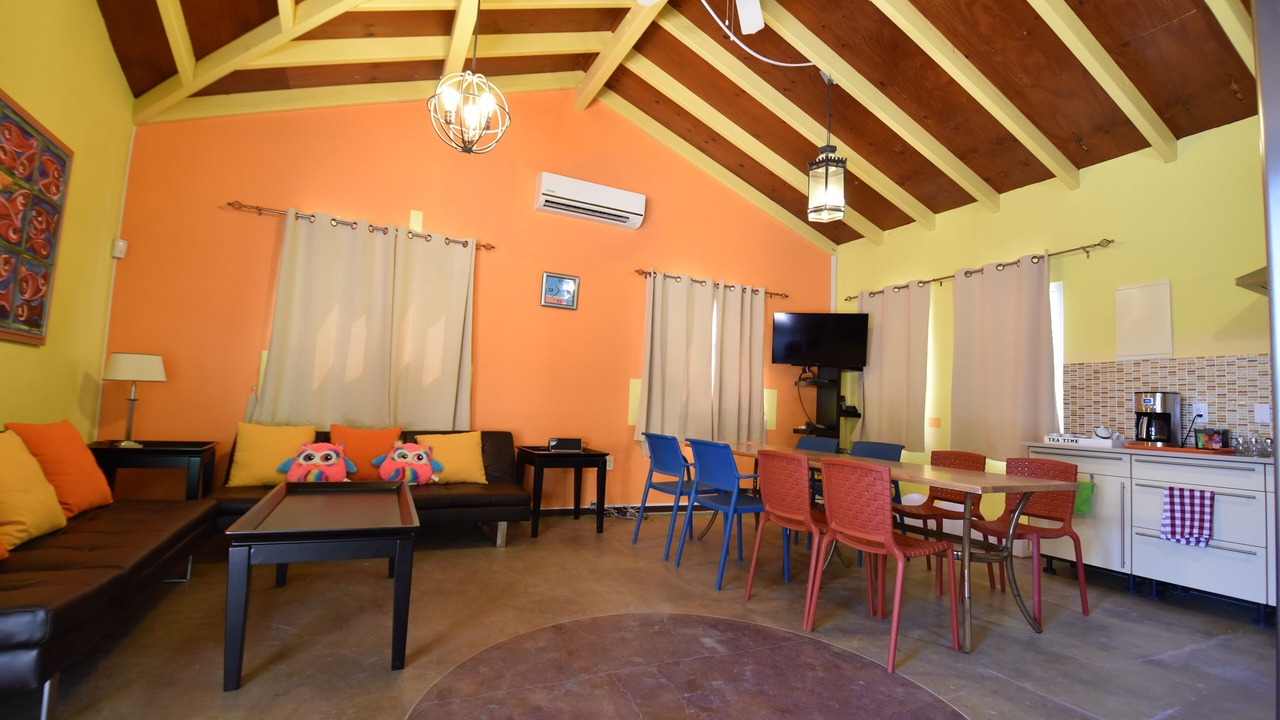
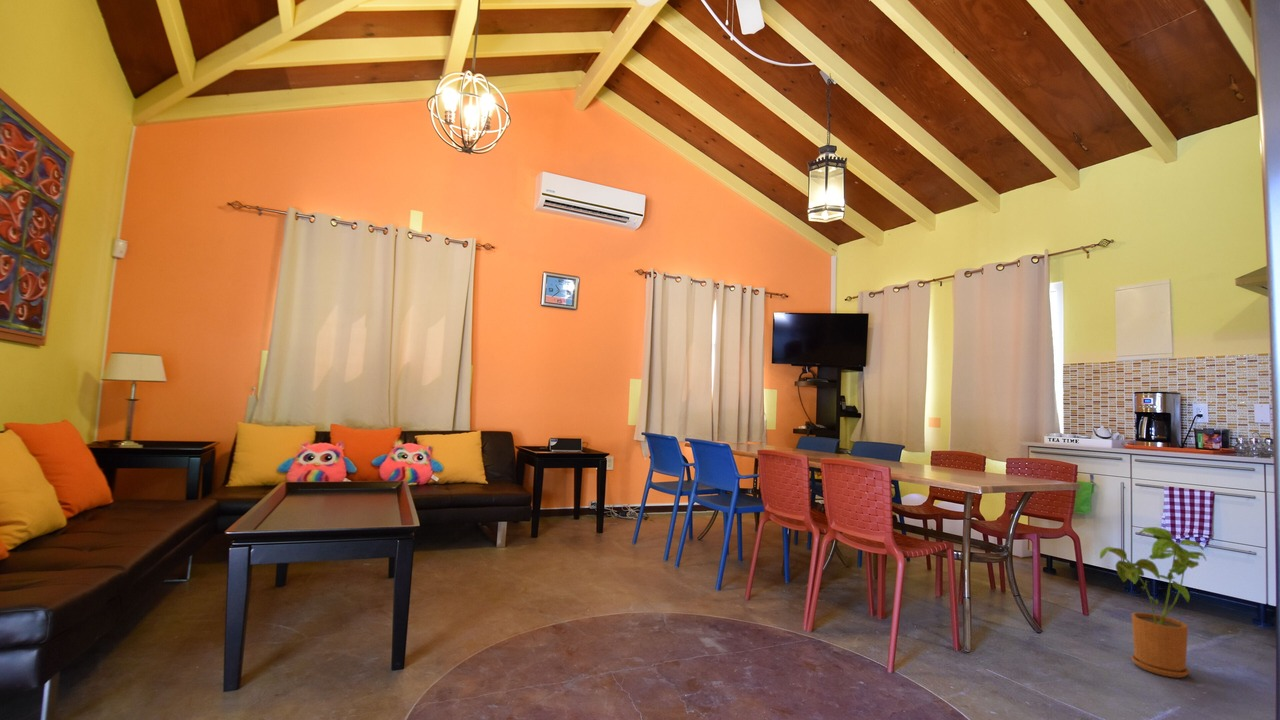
+ house plant [1099,526,1207,679]
